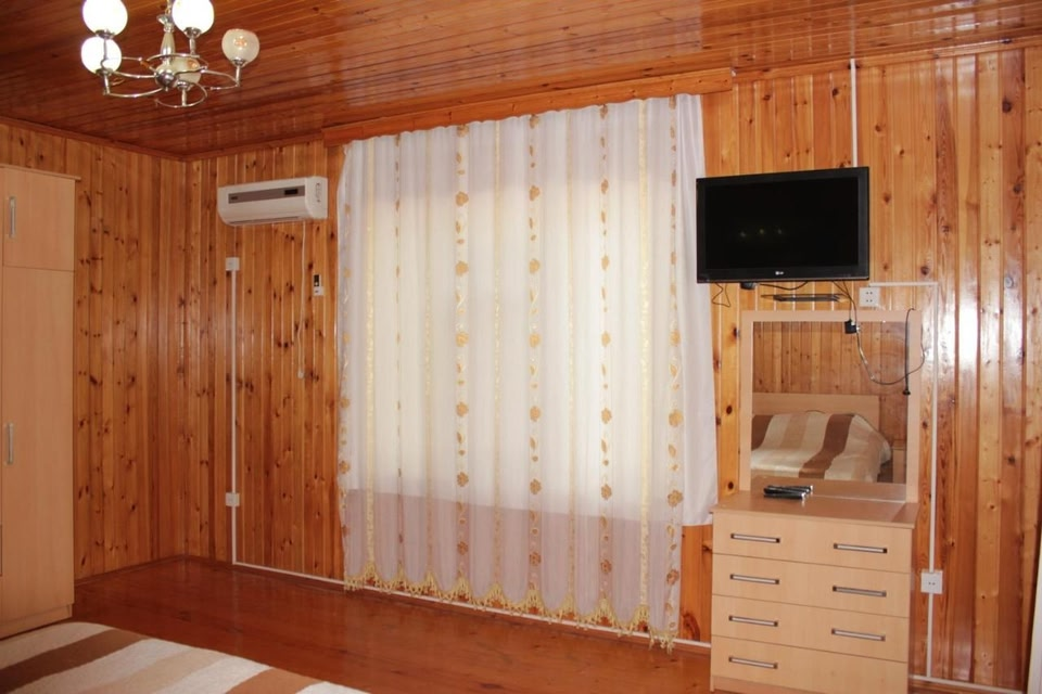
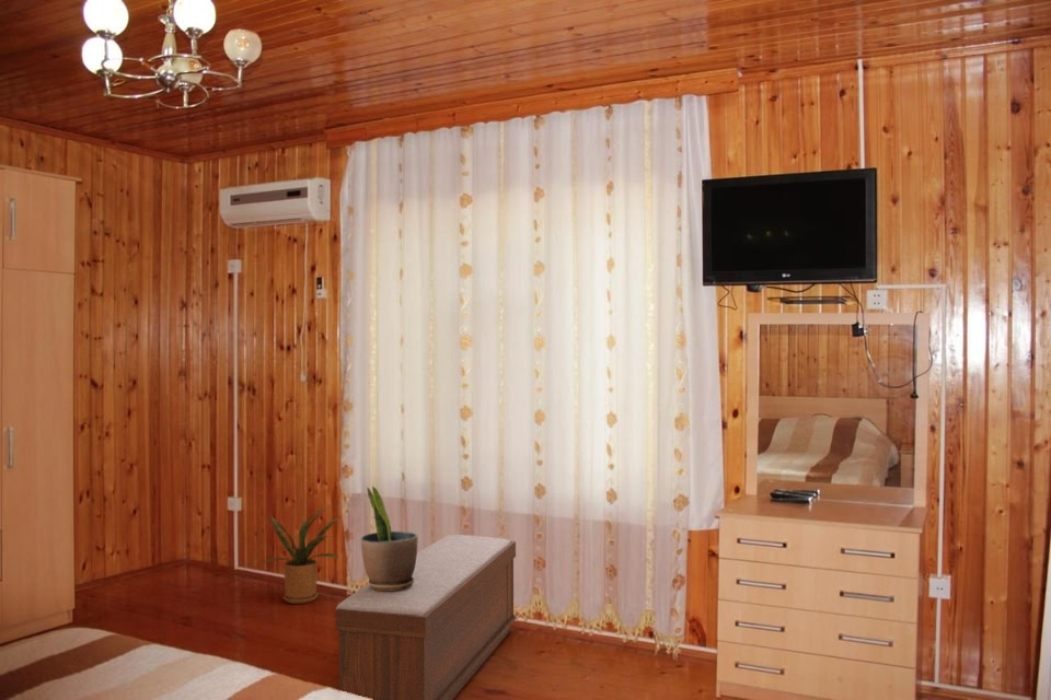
+ house plant [262,504,342,605]
+ bench [335,534,517,700]
+ potted plant [360,486,419,591]
